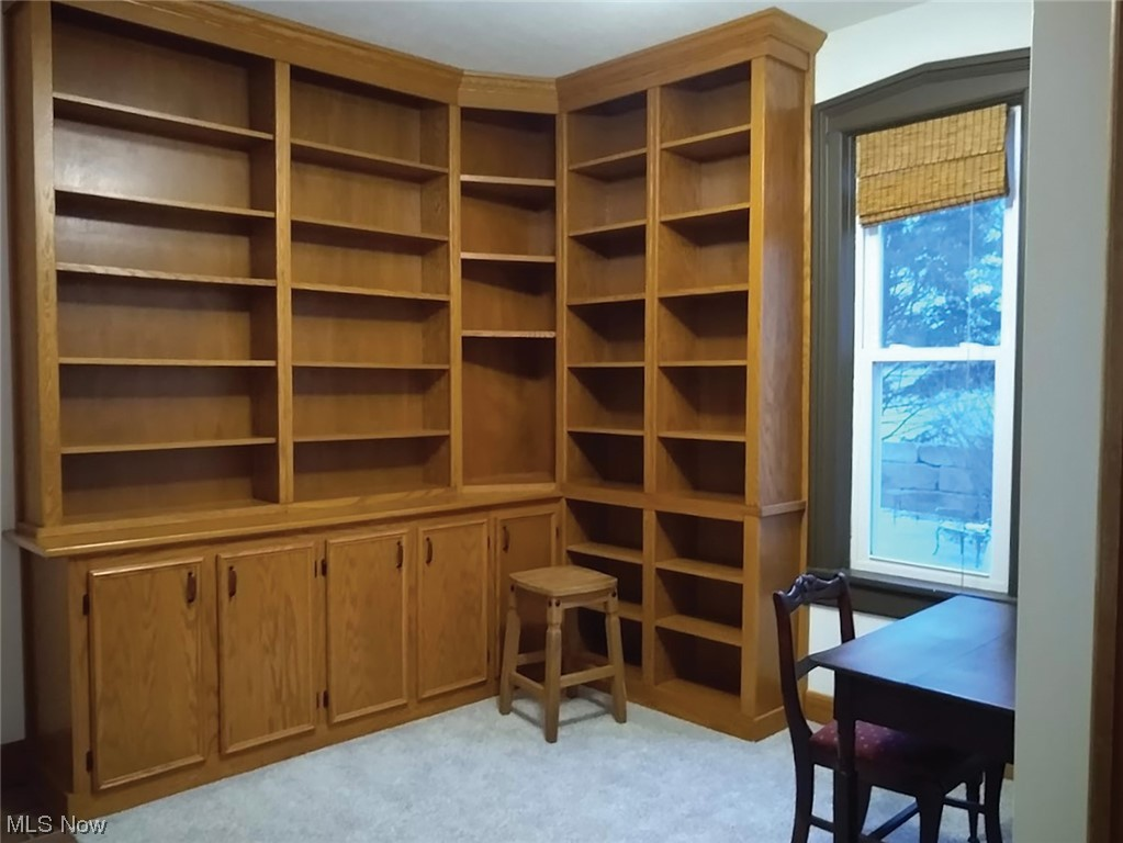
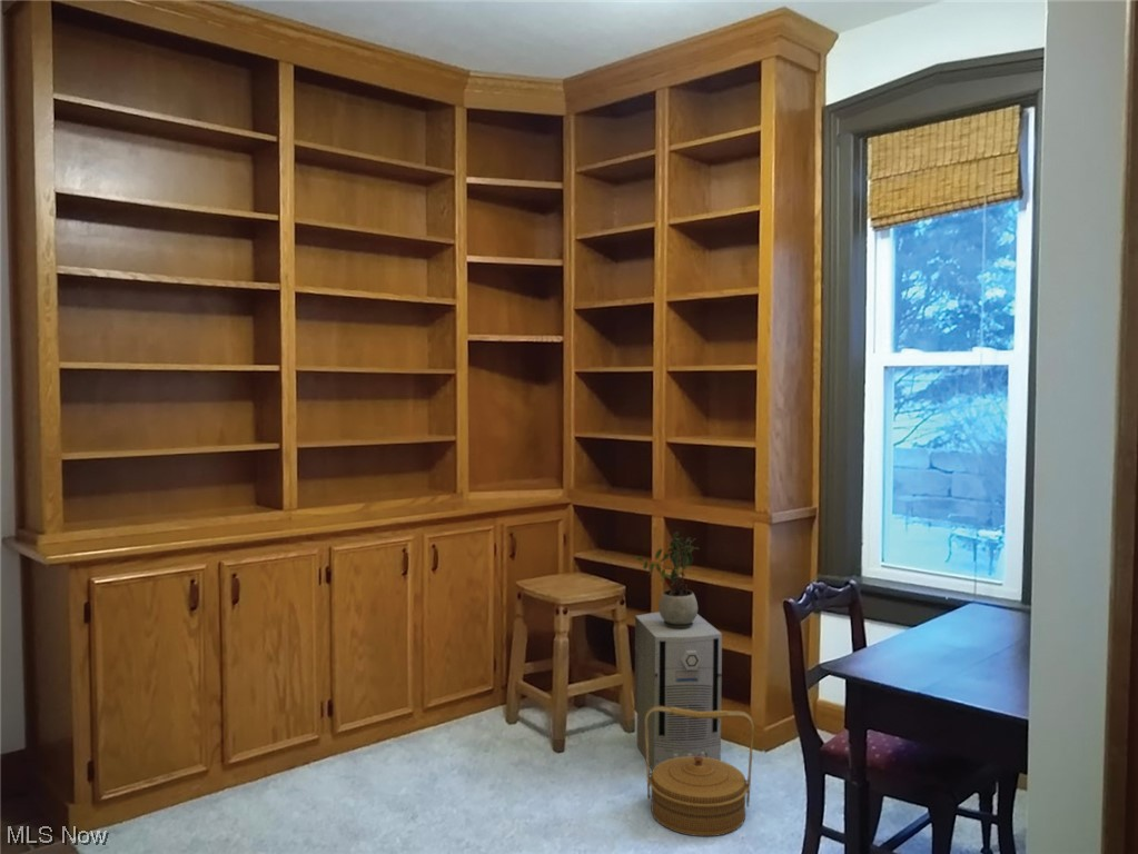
+ potted plant [635,530,700,629]
+ air purifier [634,612,723,772]
+ basket [645,706,755,837]
